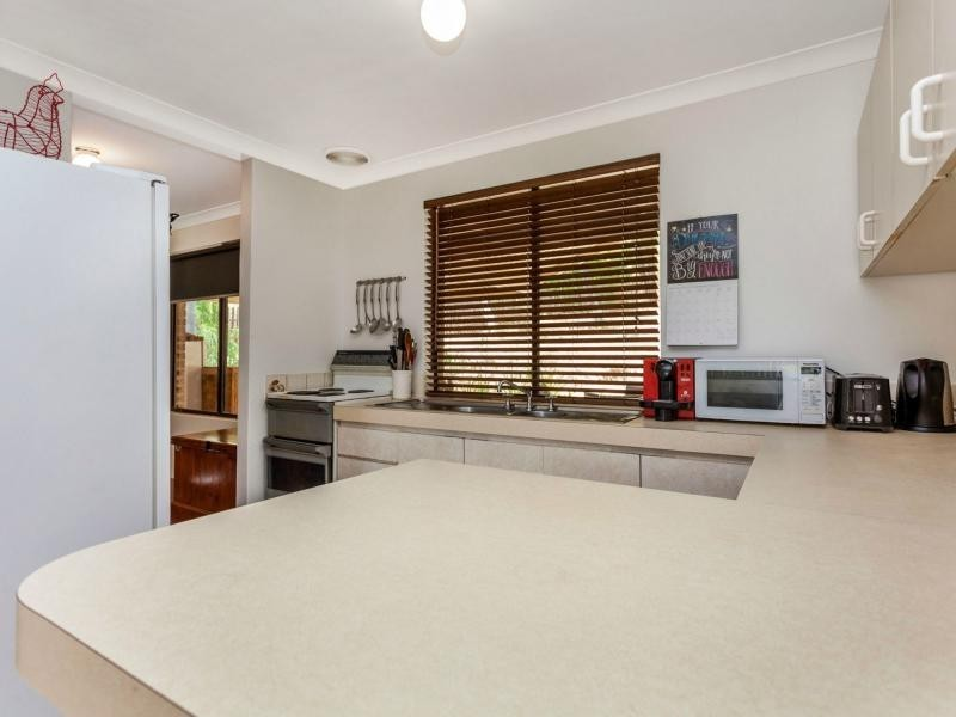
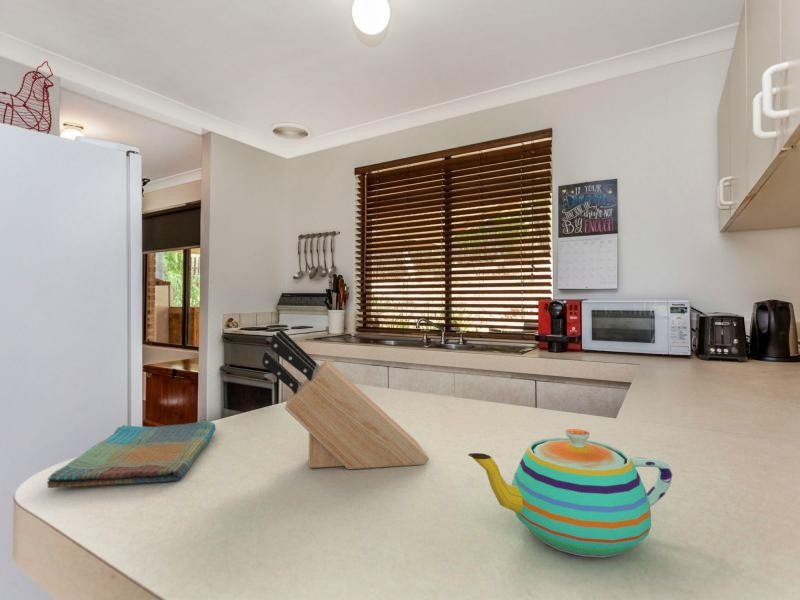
+ teapot [467,428,674,559]
+ dish towel [46,420,217,489]
+ knife block [261,328,430,470]
